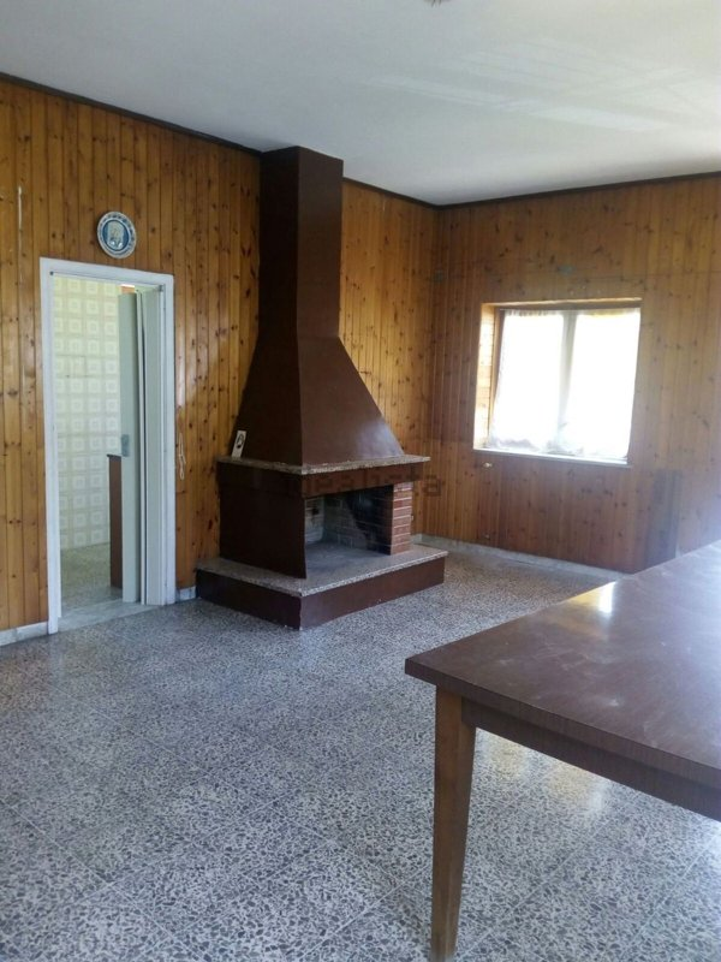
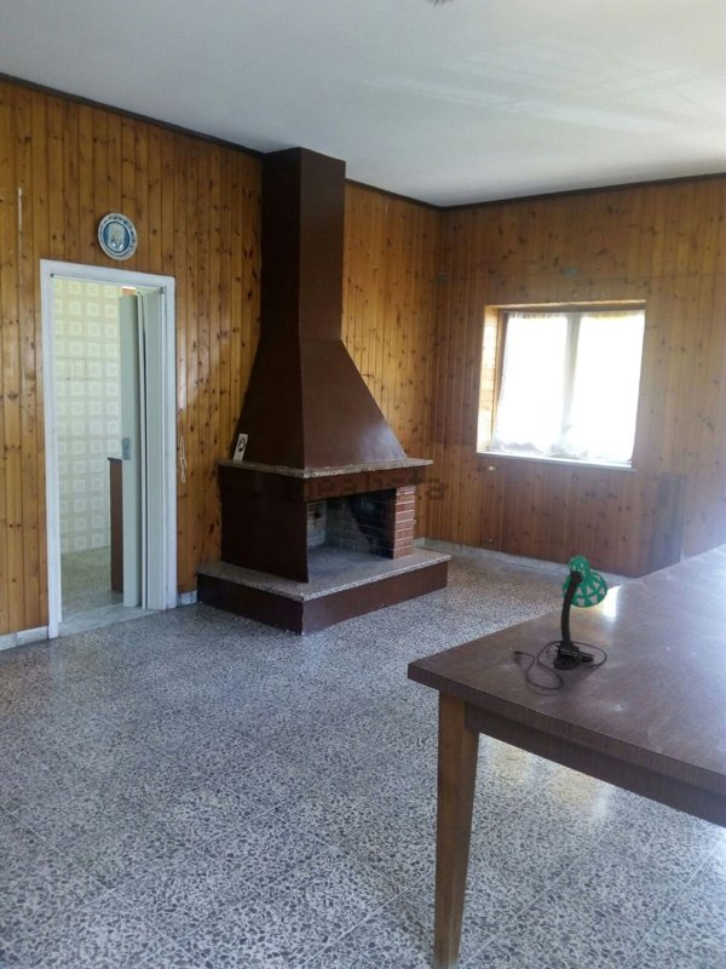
+ desk lamp [512,555,609,690]
